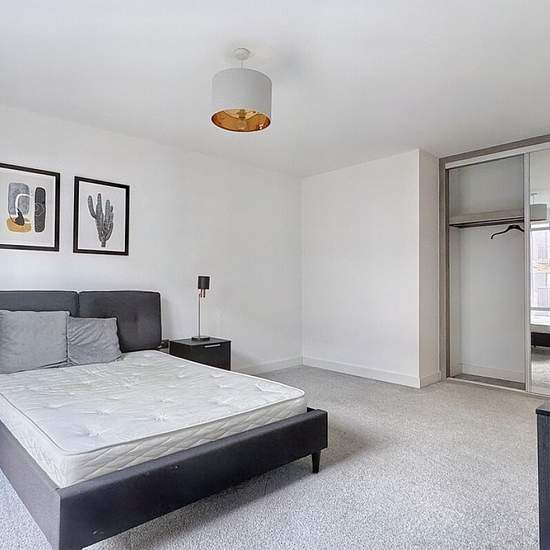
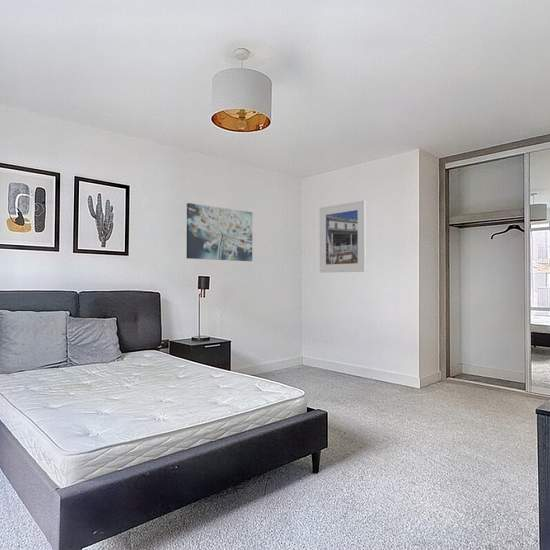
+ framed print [319,199,367,274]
+ wall art [186,202,253,262]
